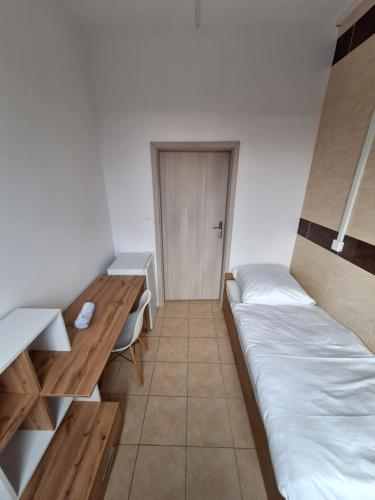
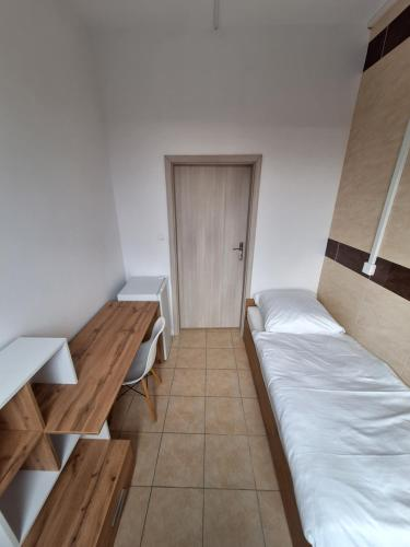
- pencil case [74,301,96,330]
